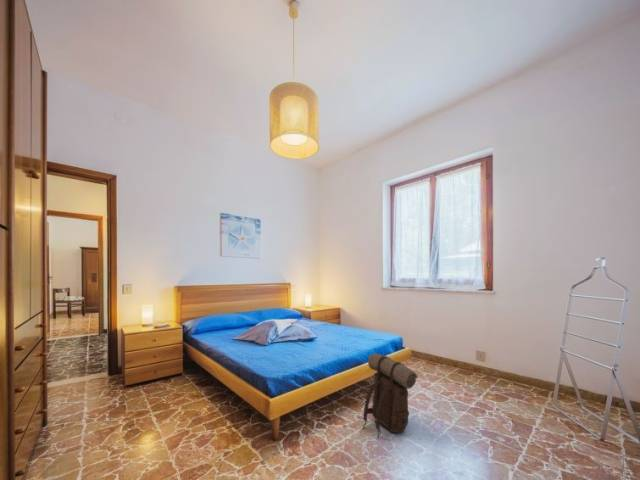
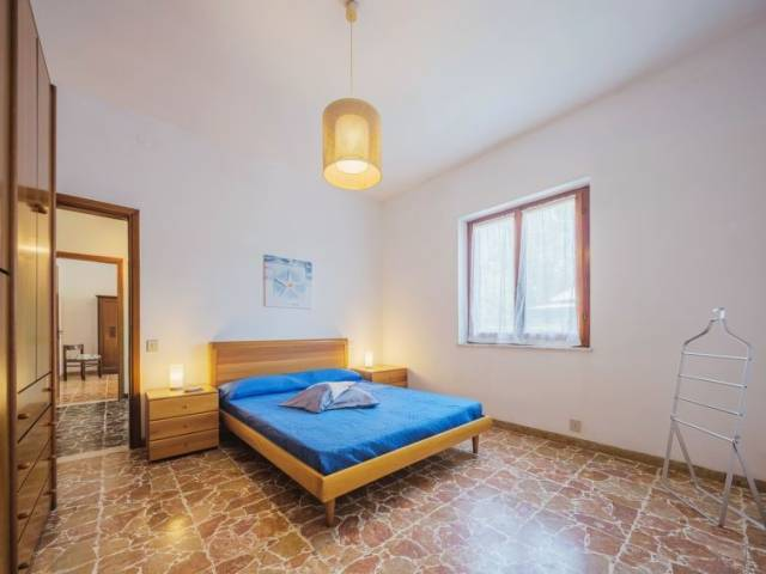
- backpack [362,353,419,439]
